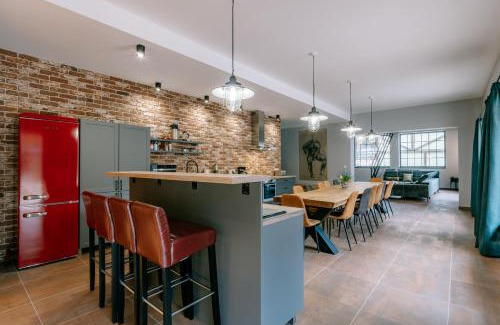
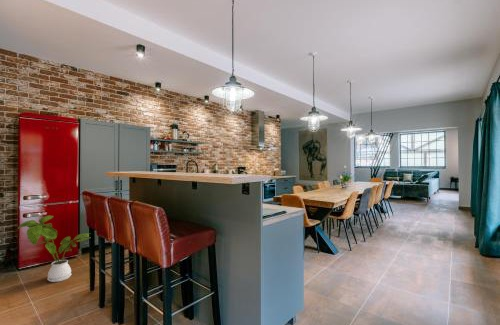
+ house plant [17,215,90,283]
